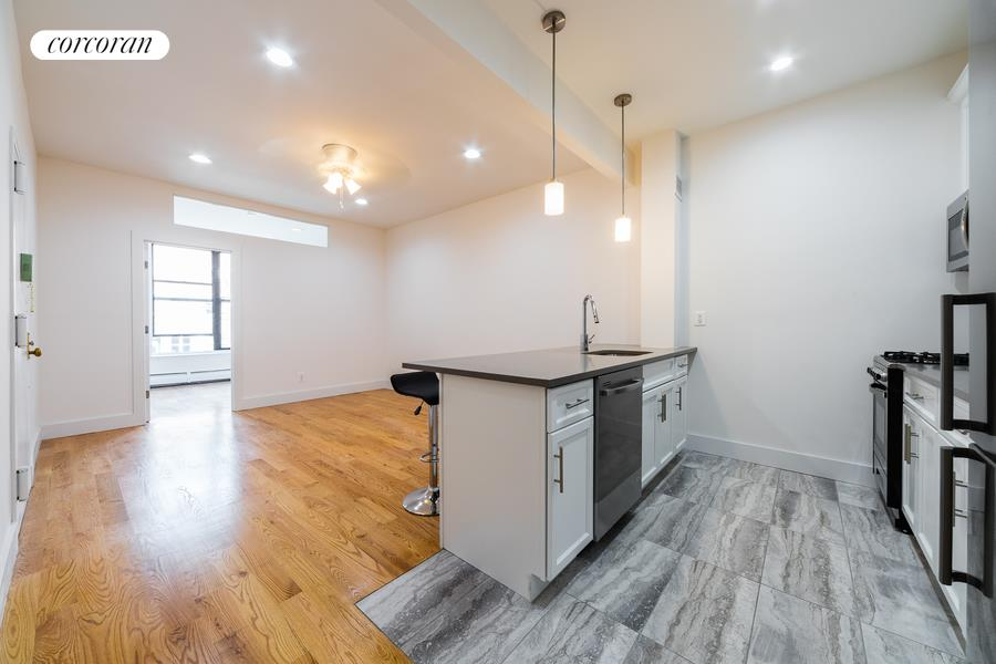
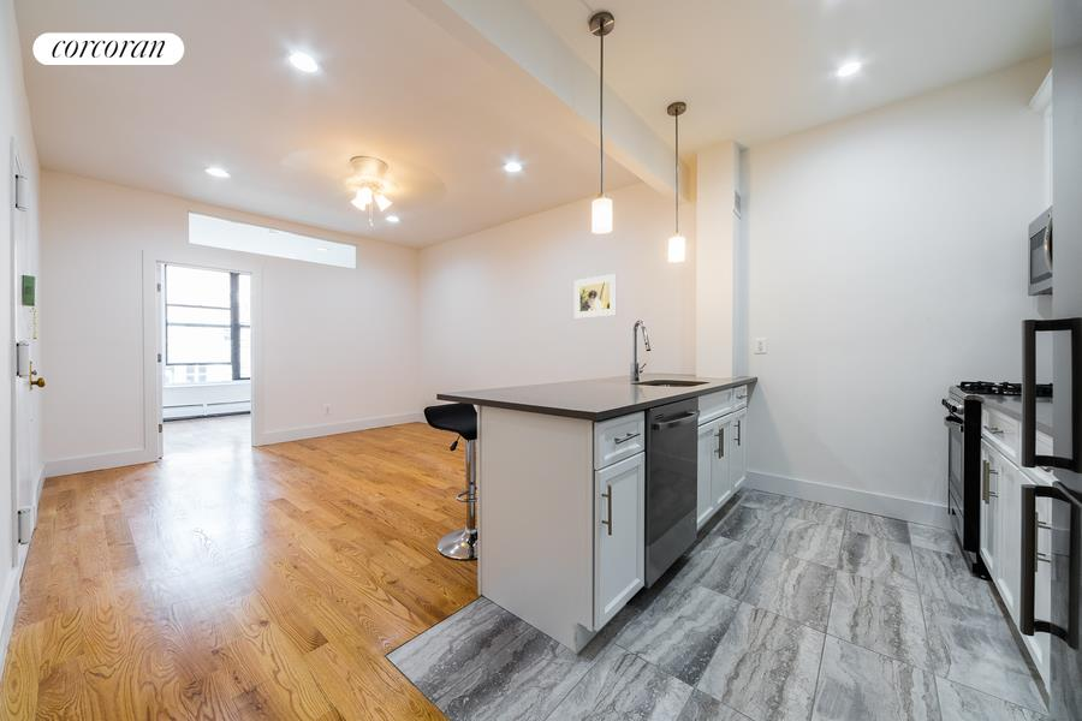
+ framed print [573,273,618,320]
